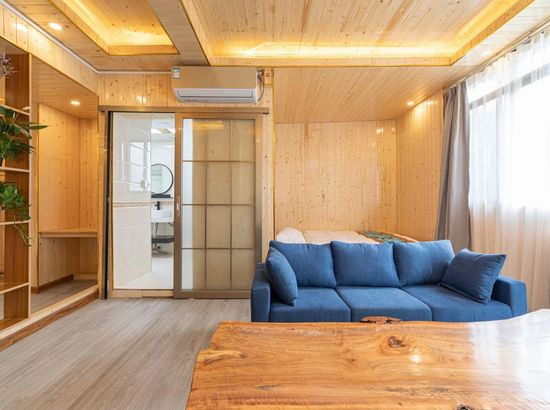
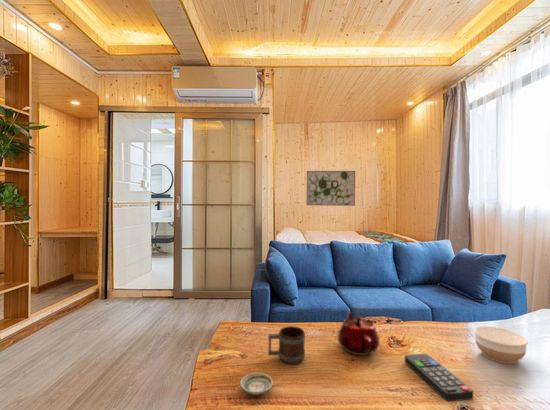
+ mug [267,325,306,365]
+ saucer [239,372,274,396]
+ bowl [473,325,529,365]
+ remote control [404,353,474,402]
+ wall art [306,170,356,207]
+ teapot [337,310,381,356]
